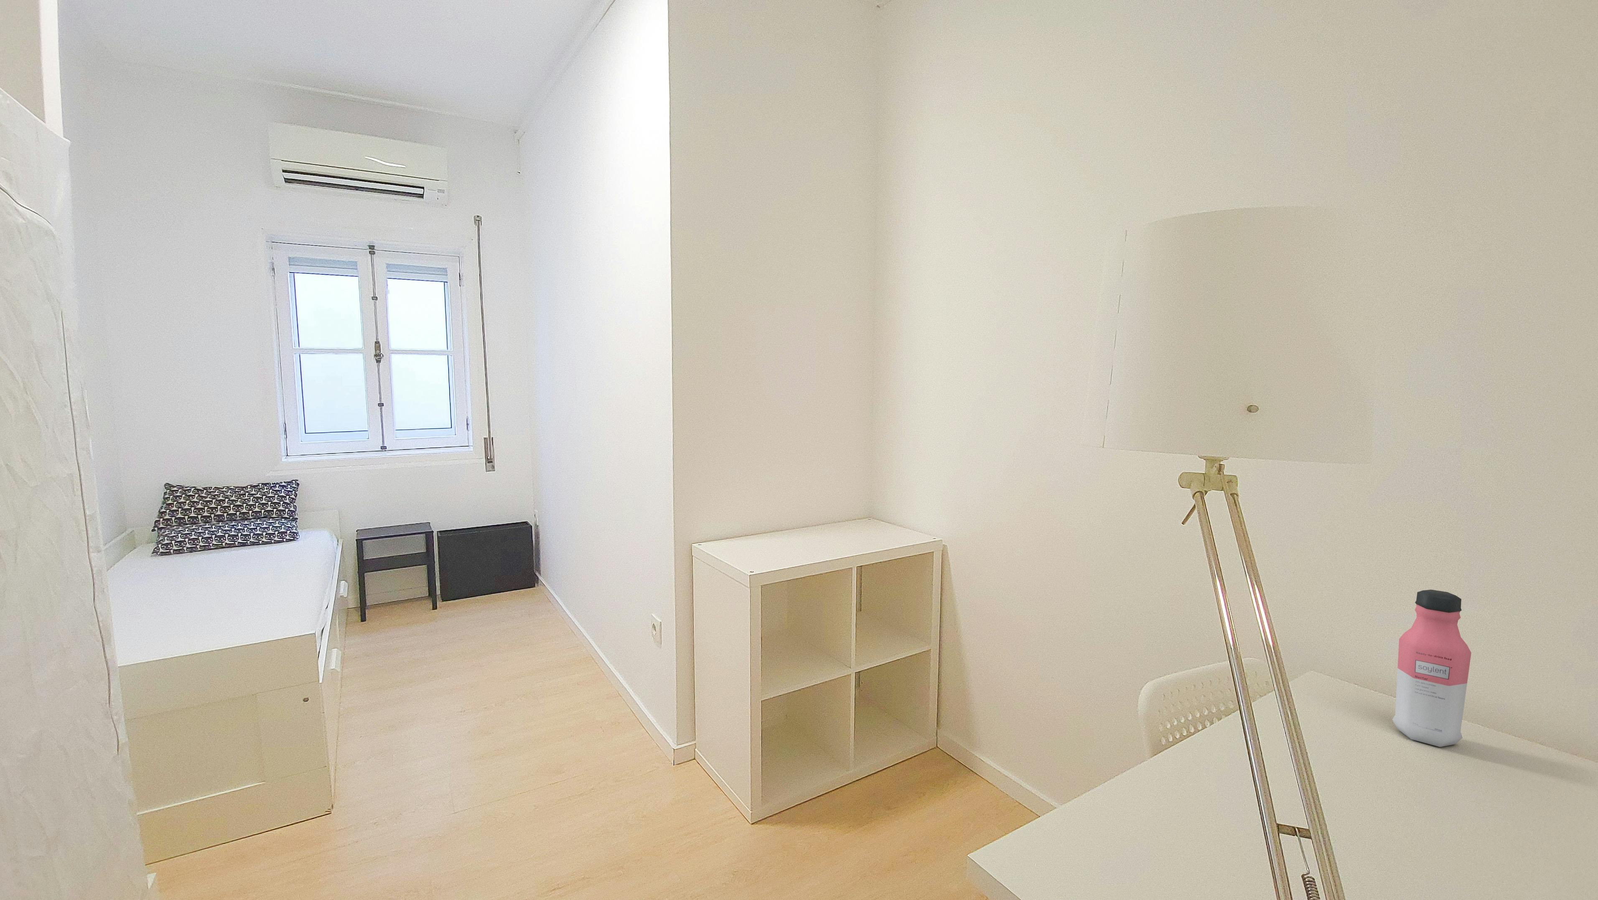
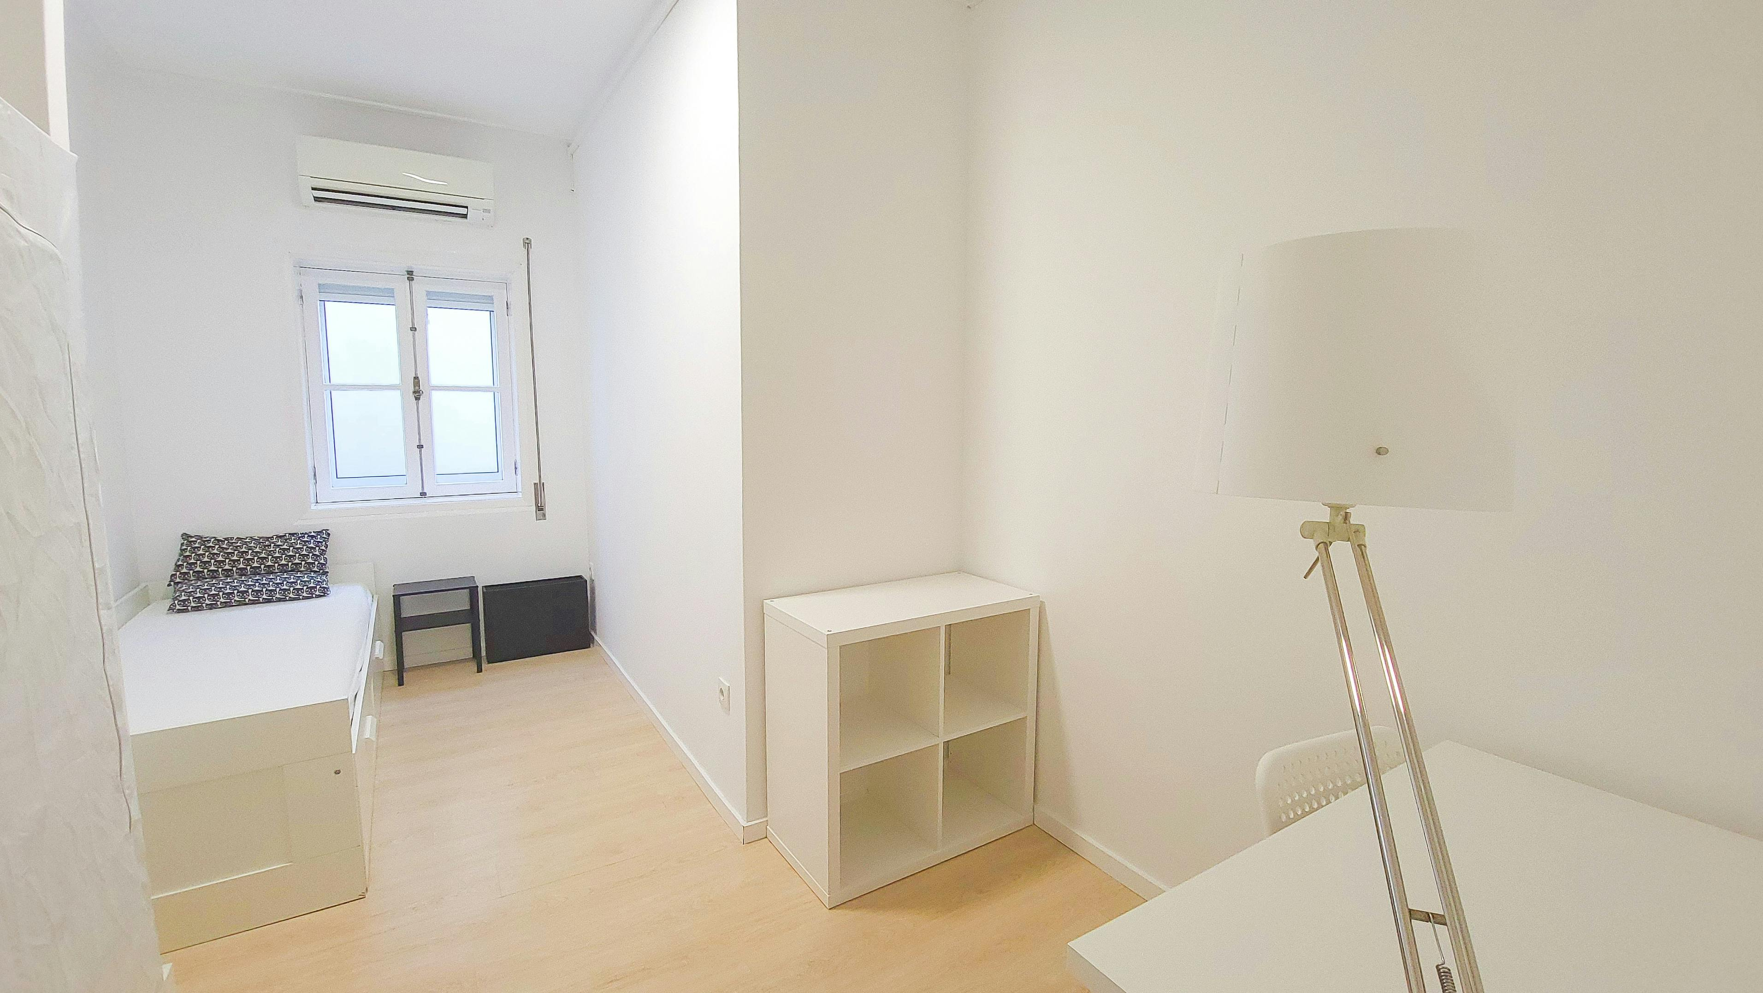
- water bottle [1392,589,1472,747]
